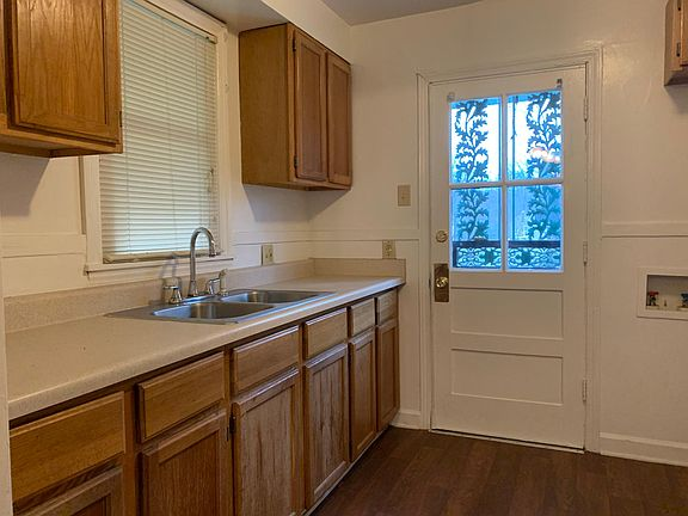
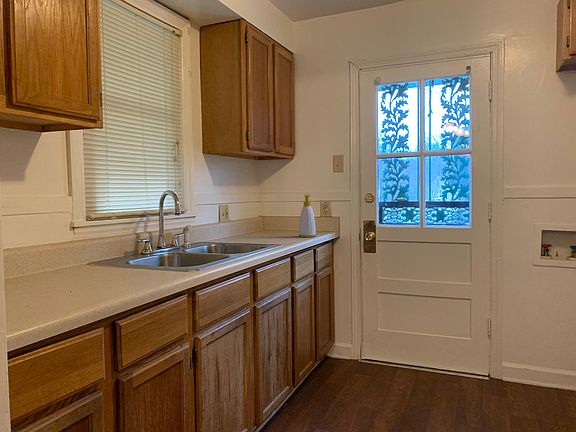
+ soap bottle [298,193,317,238]
